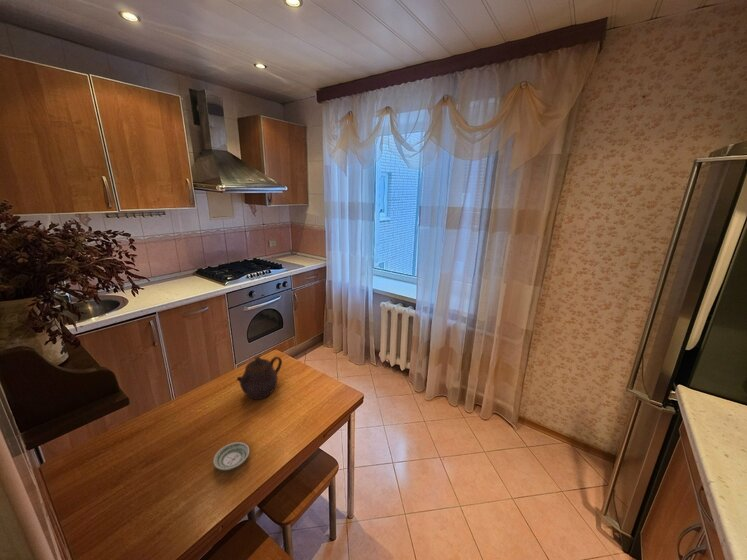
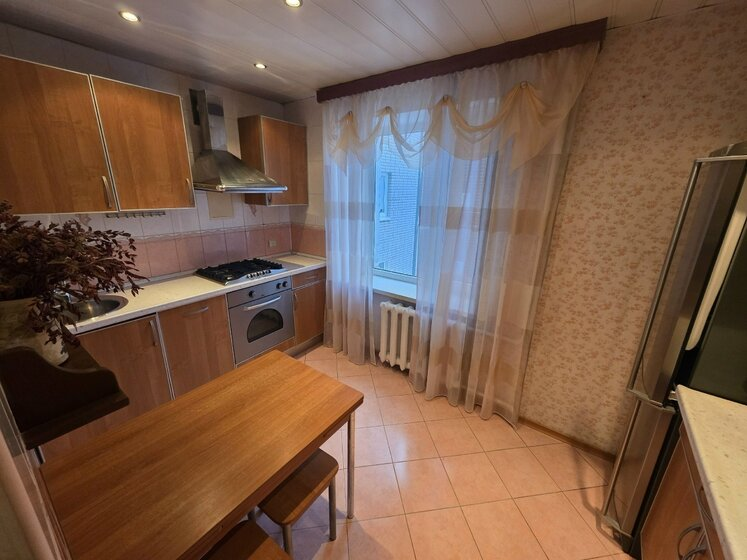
- teapot [236,356,283,400]
- saucer [212,441,250,471]
